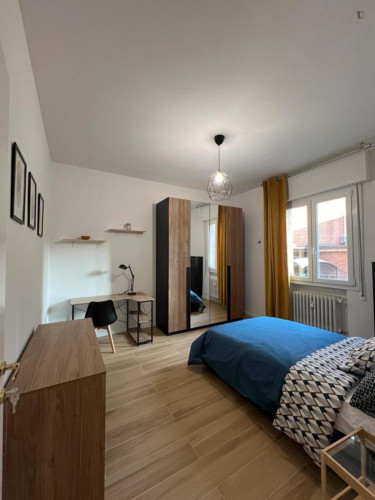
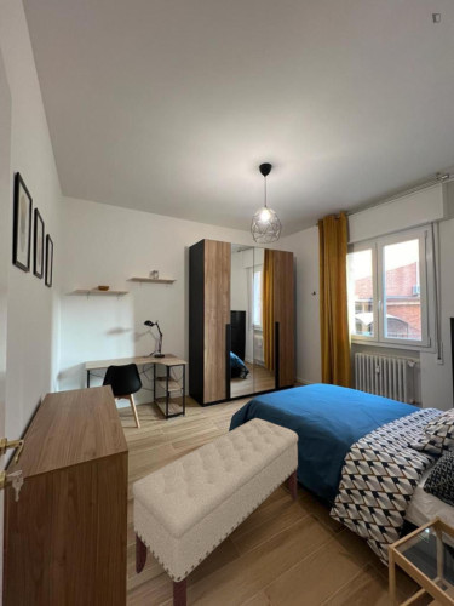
+ bench [131,417,299,606]
